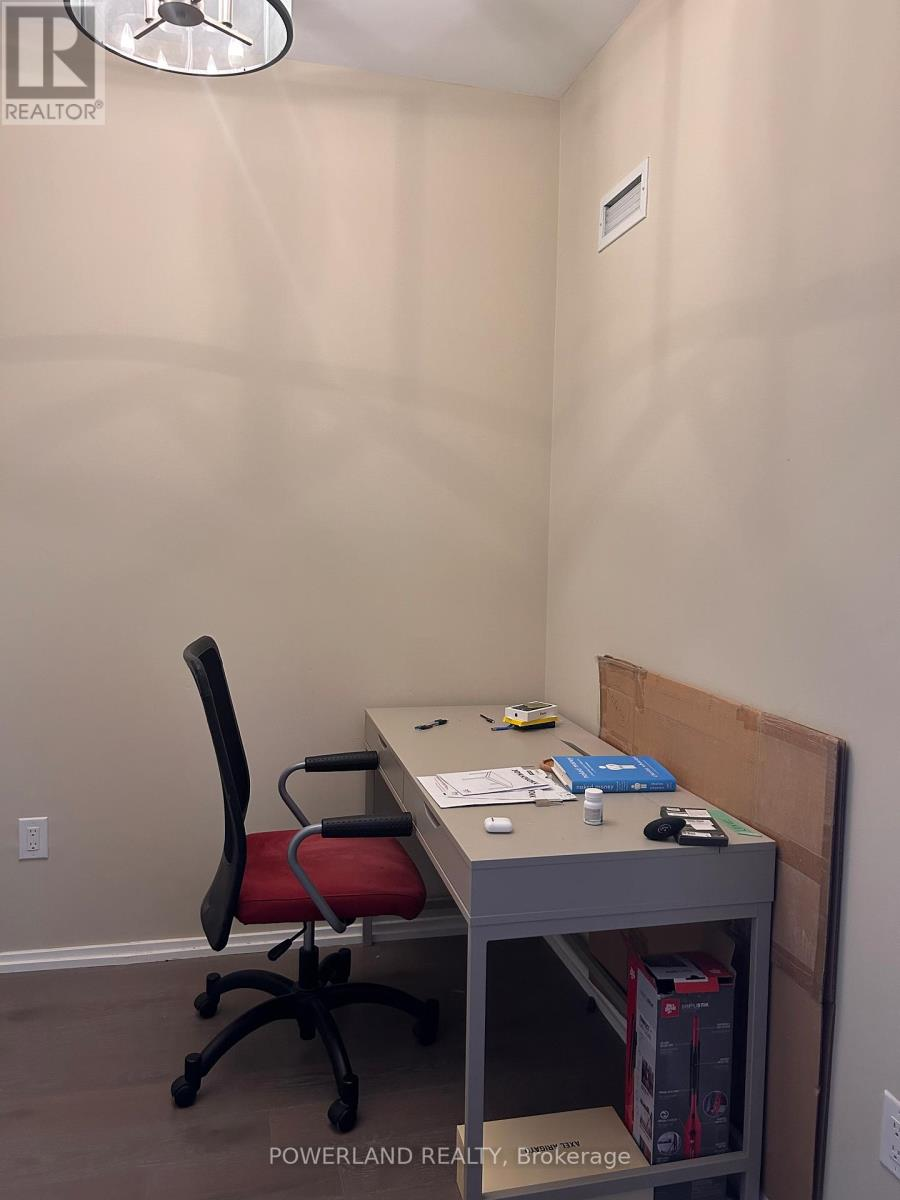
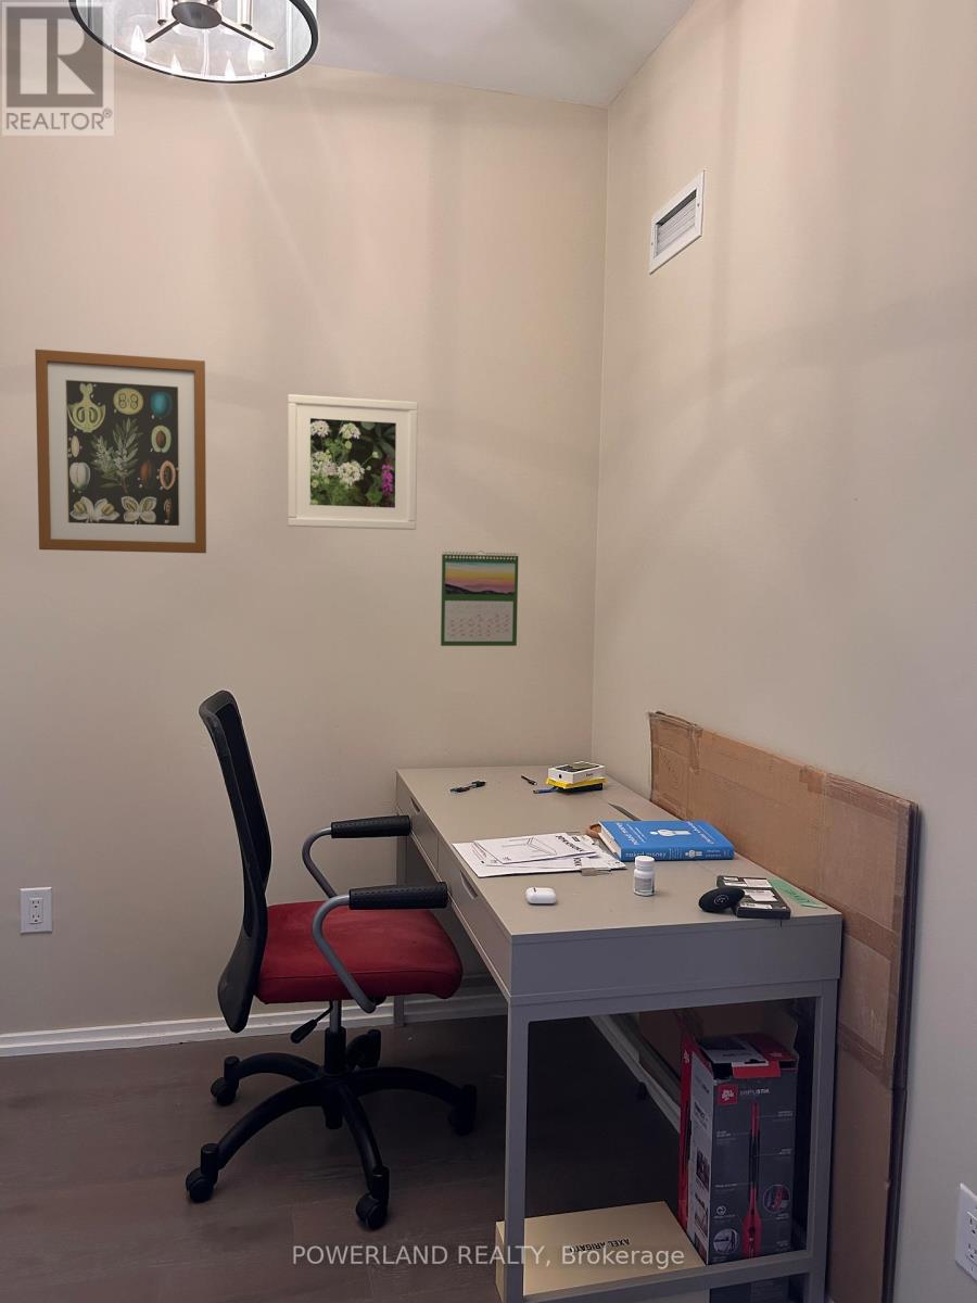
+ wall art [34,349,207,554]
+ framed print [287,393,419,531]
+ calendar [440,549,519,647]
